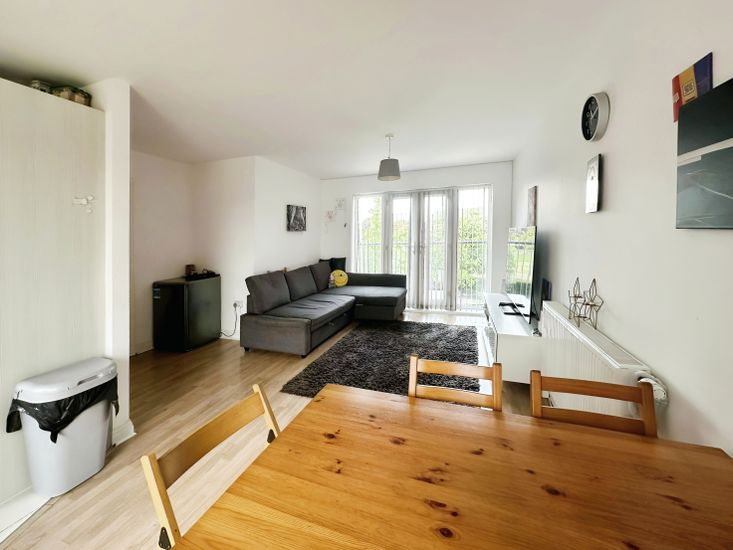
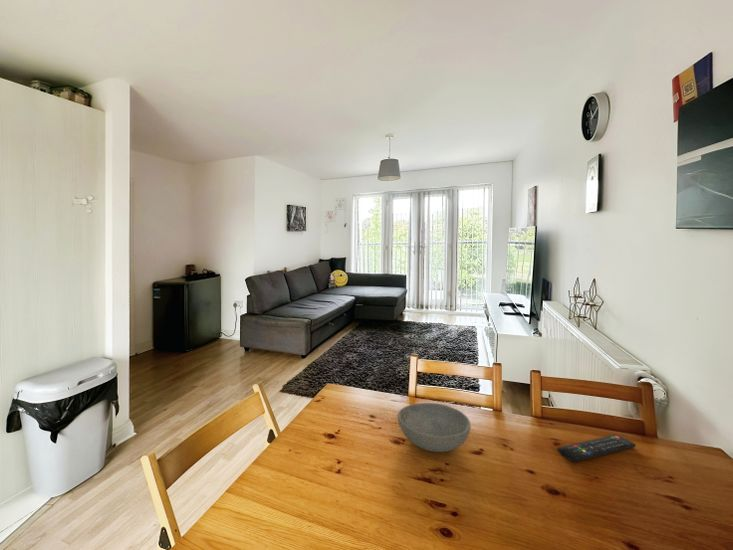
+ bowl [397,402,471,453]
+ remote control [556,434,637,463]
